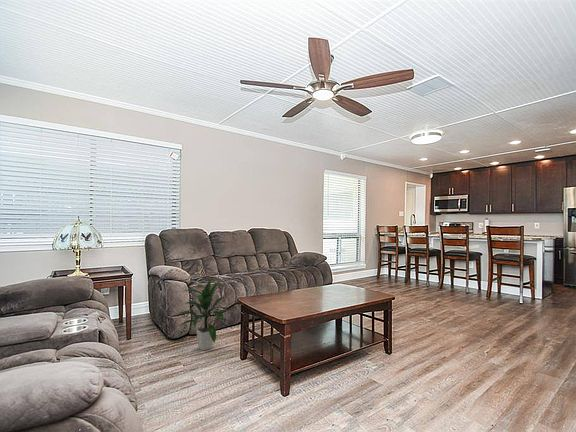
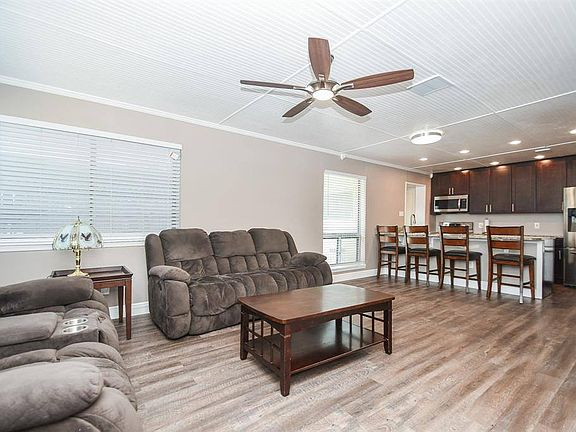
- indoor plant [177,278,231,351]
